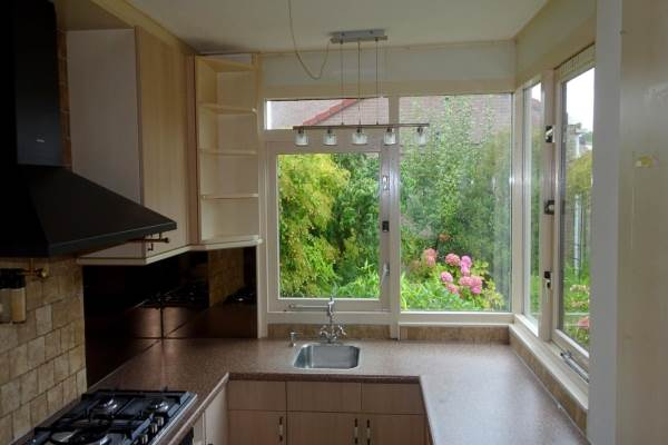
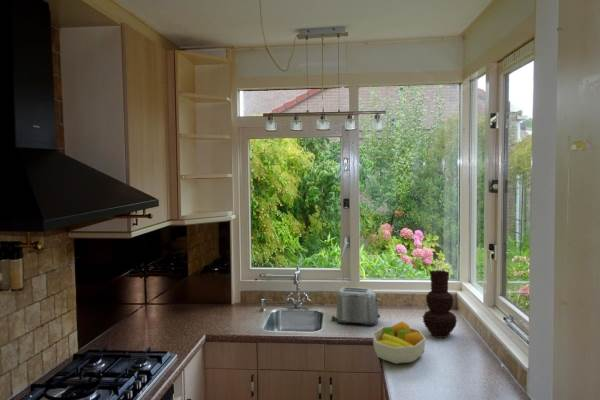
+ vase [422,269,458,339]
+ toaster [330,286,381,327]
+ fruit bowl [371,320,427,365]
